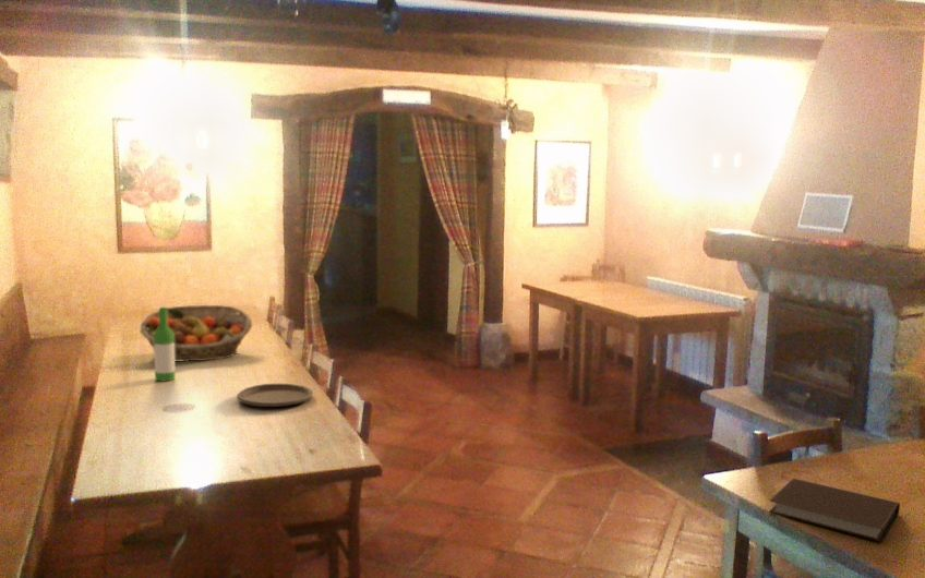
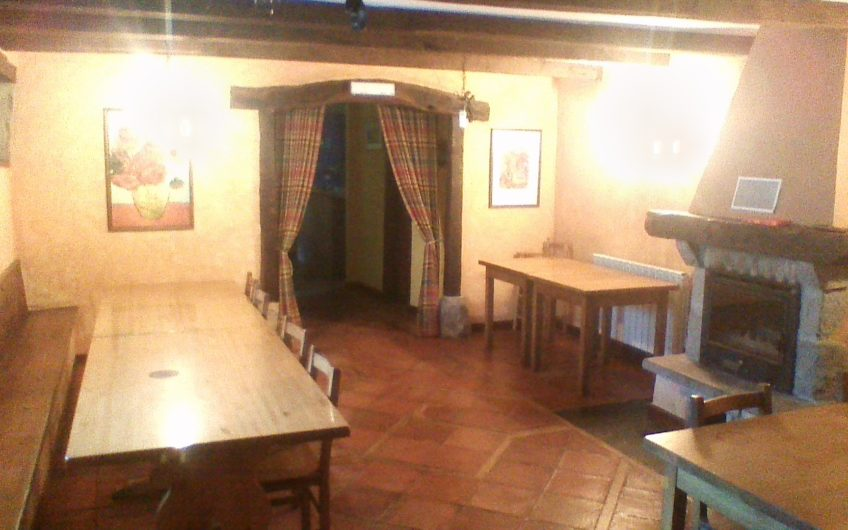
- notebook [768,478,901,543]
- wine bottle [153,306,177,383]
- plate [236,383,314,408]
- fruit basket [139,304,253,363]
